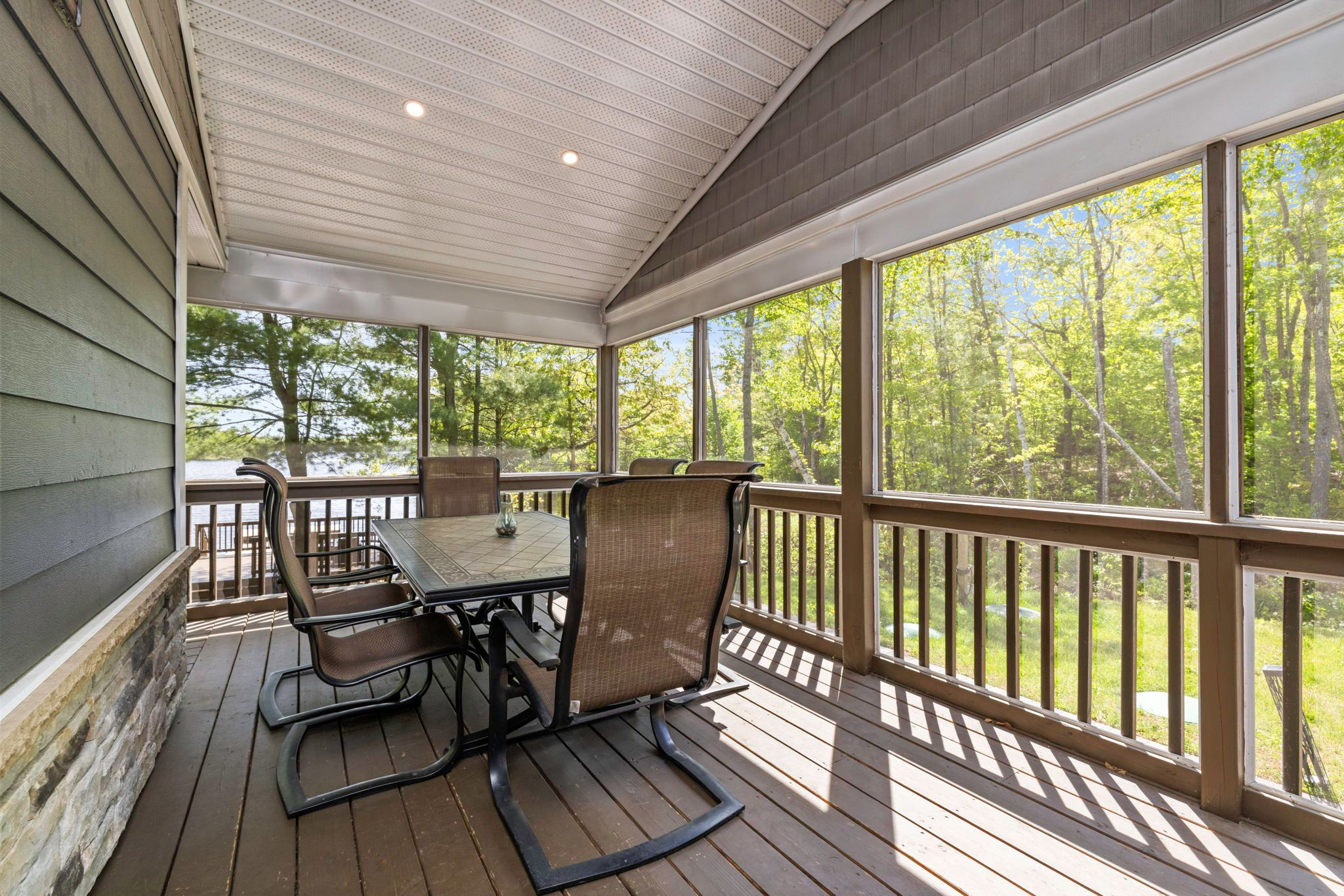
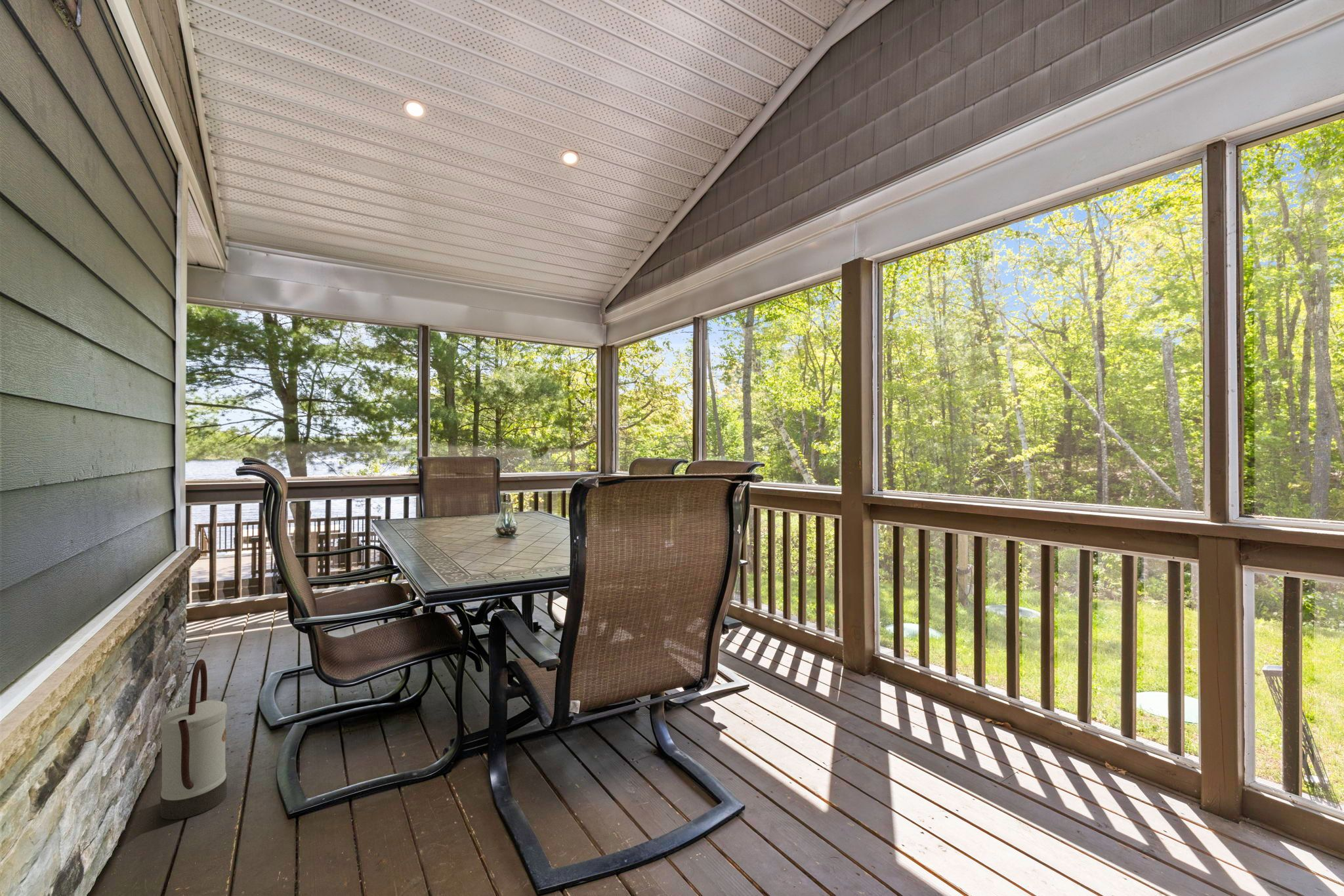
+ watering can [159,659,228,821]
